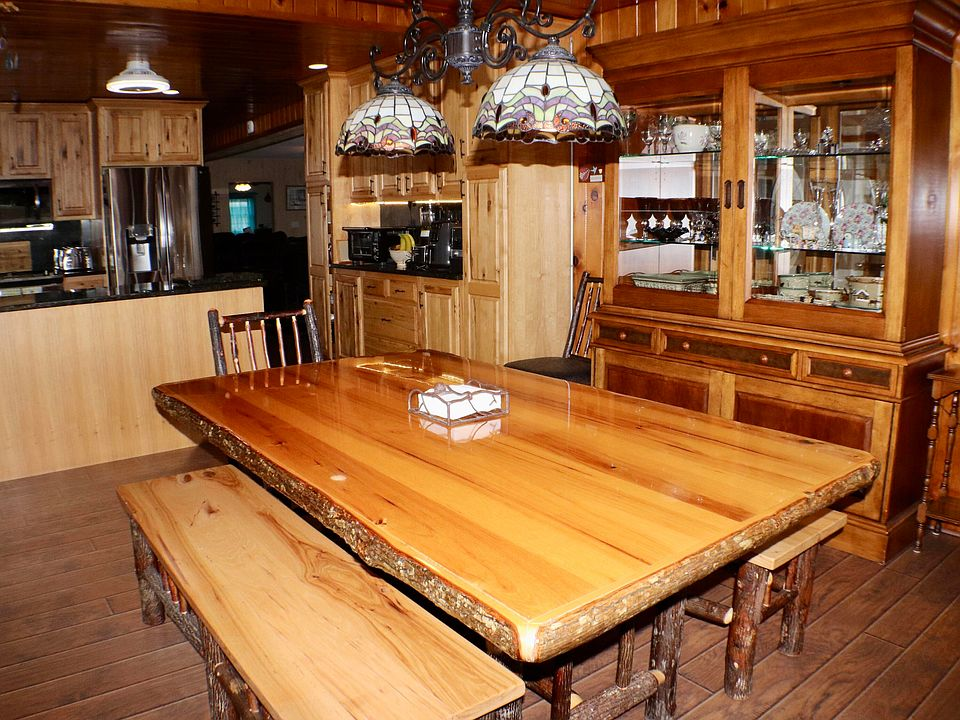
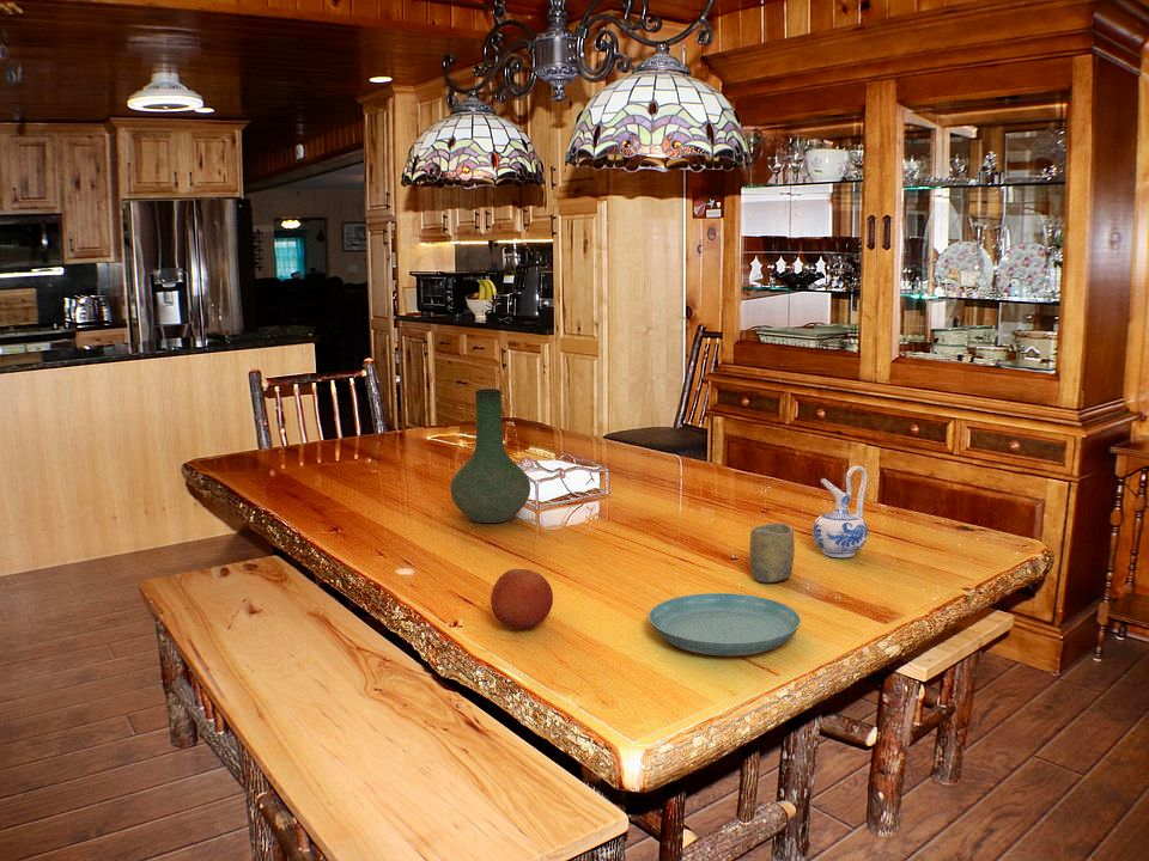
+ cup [748,521,796,584]
+ vase [449,387,531,524]
+ saucer [648,592,802,657]
+ ceramic pitcher [811,464,869,558]
+ fruit [490,568,554,629]
